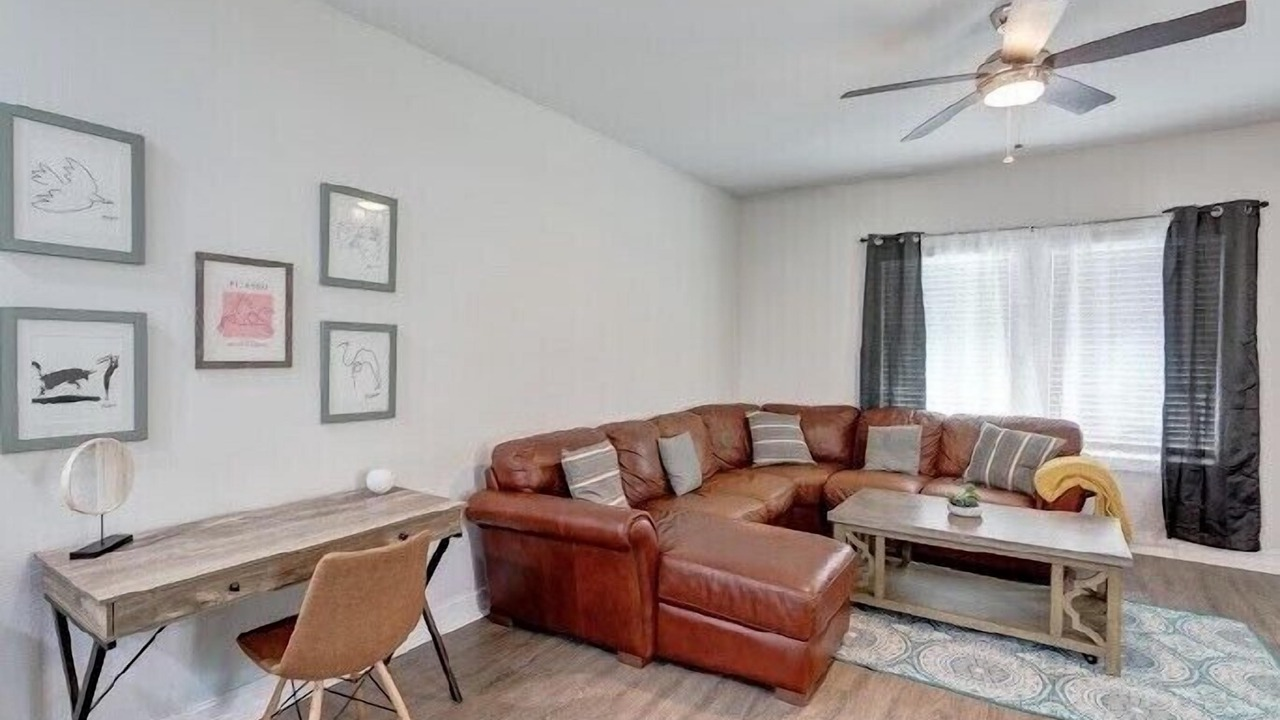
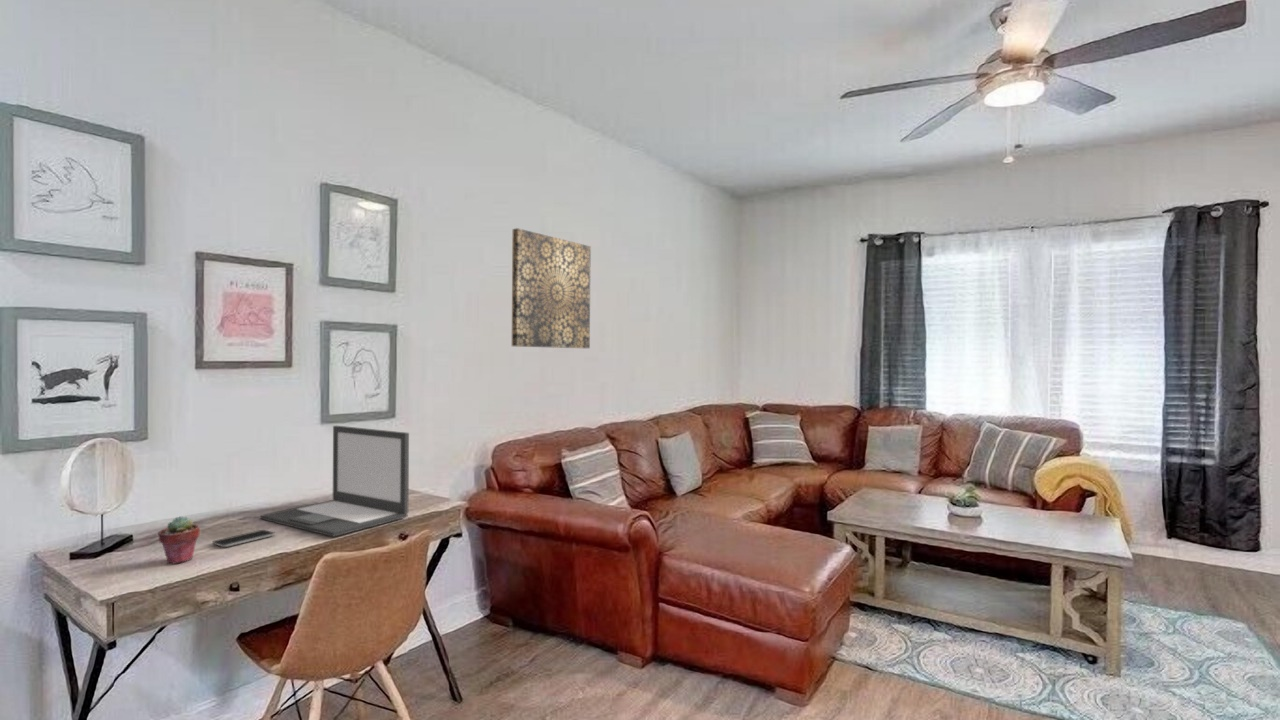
+ smartphone [211,529,276,548]
+ potted succulent [157,515,201,565]
+ laptop [259,425,410,538]
+ wall art [511,227,592,349]
